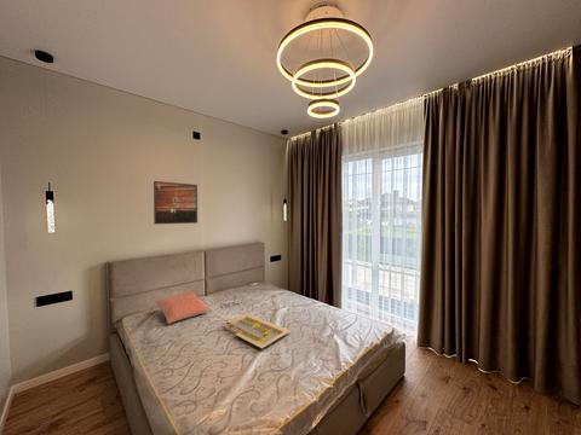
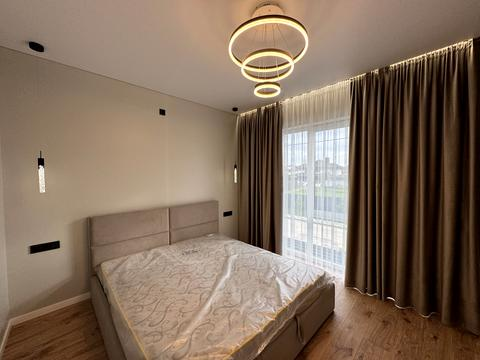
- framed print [153,180,199,226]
- pillow [154,290,211,325]
- serving tray [224,312,290,349]
